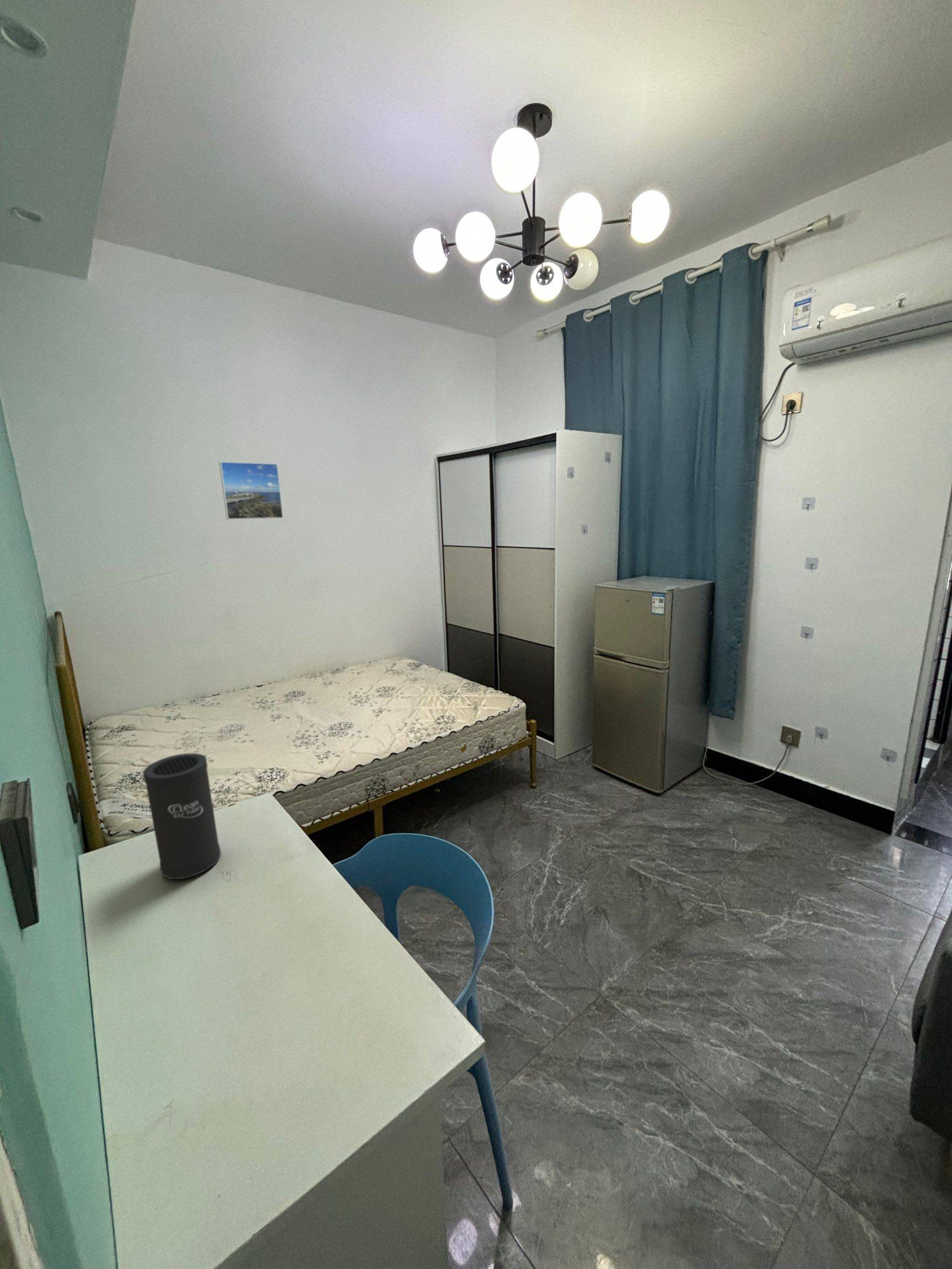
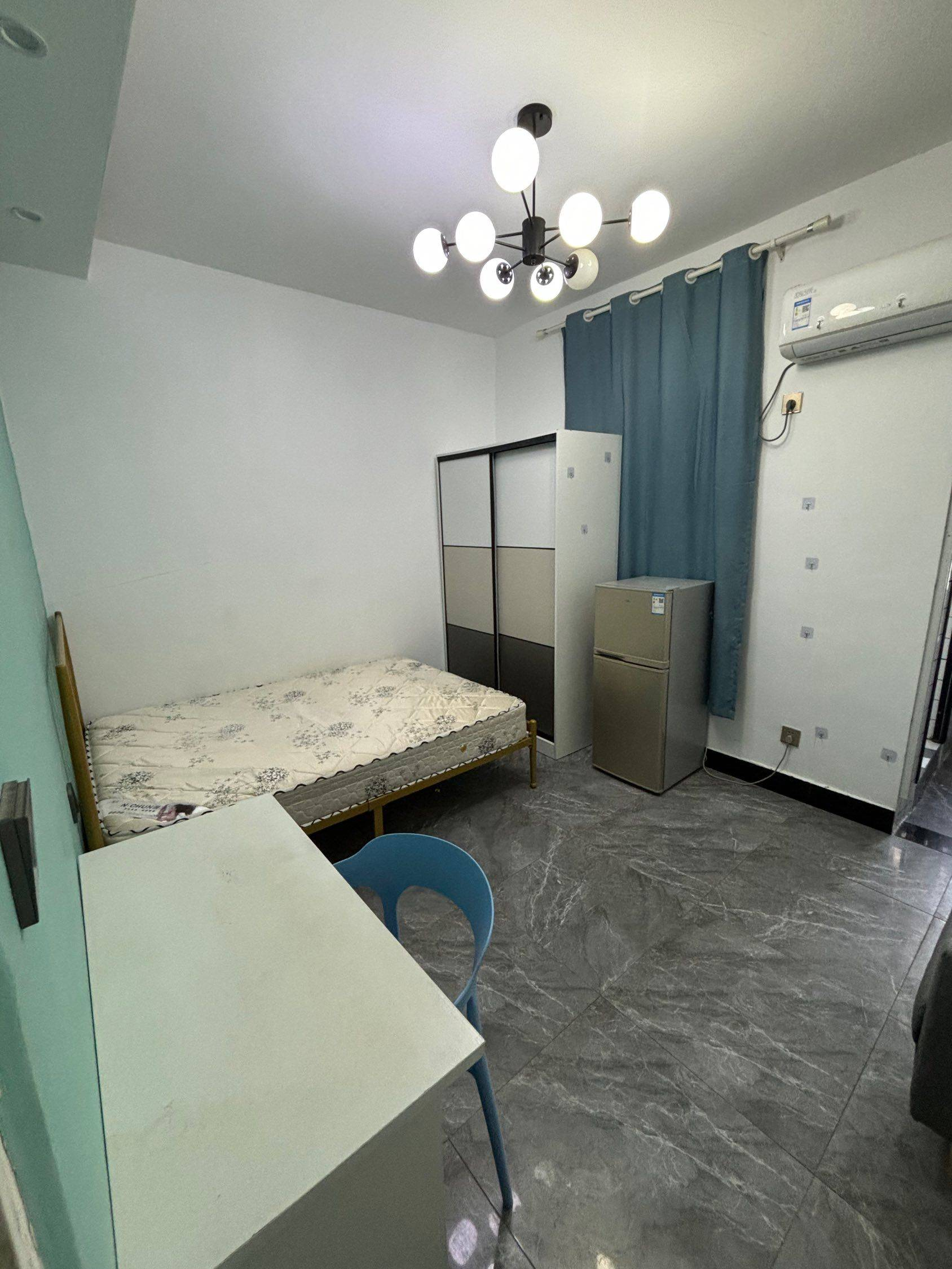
- speaker [143,753,221,880]
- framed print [218,461,284,520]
